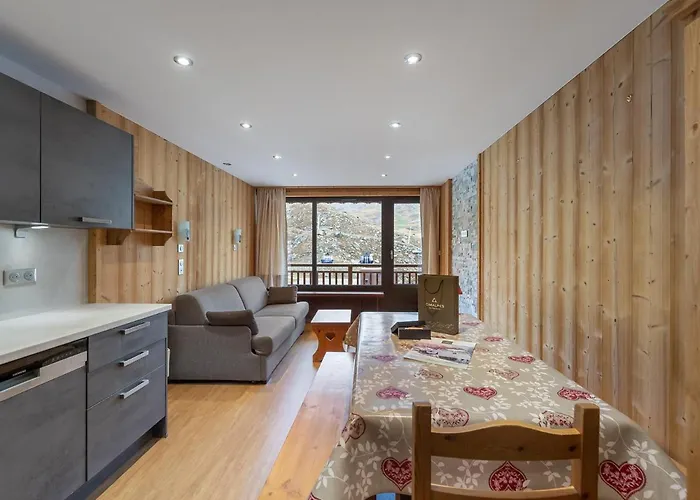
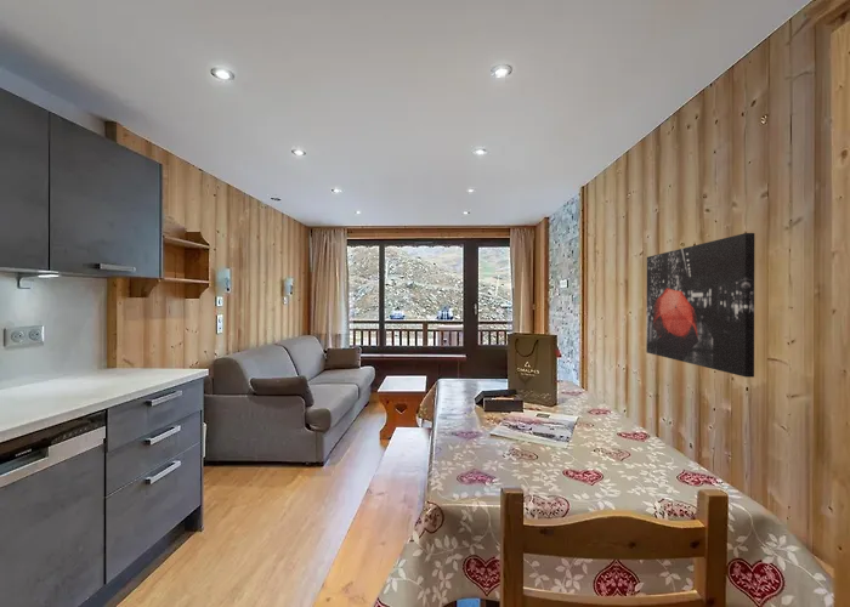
+ wall art [645,232,755,379]
